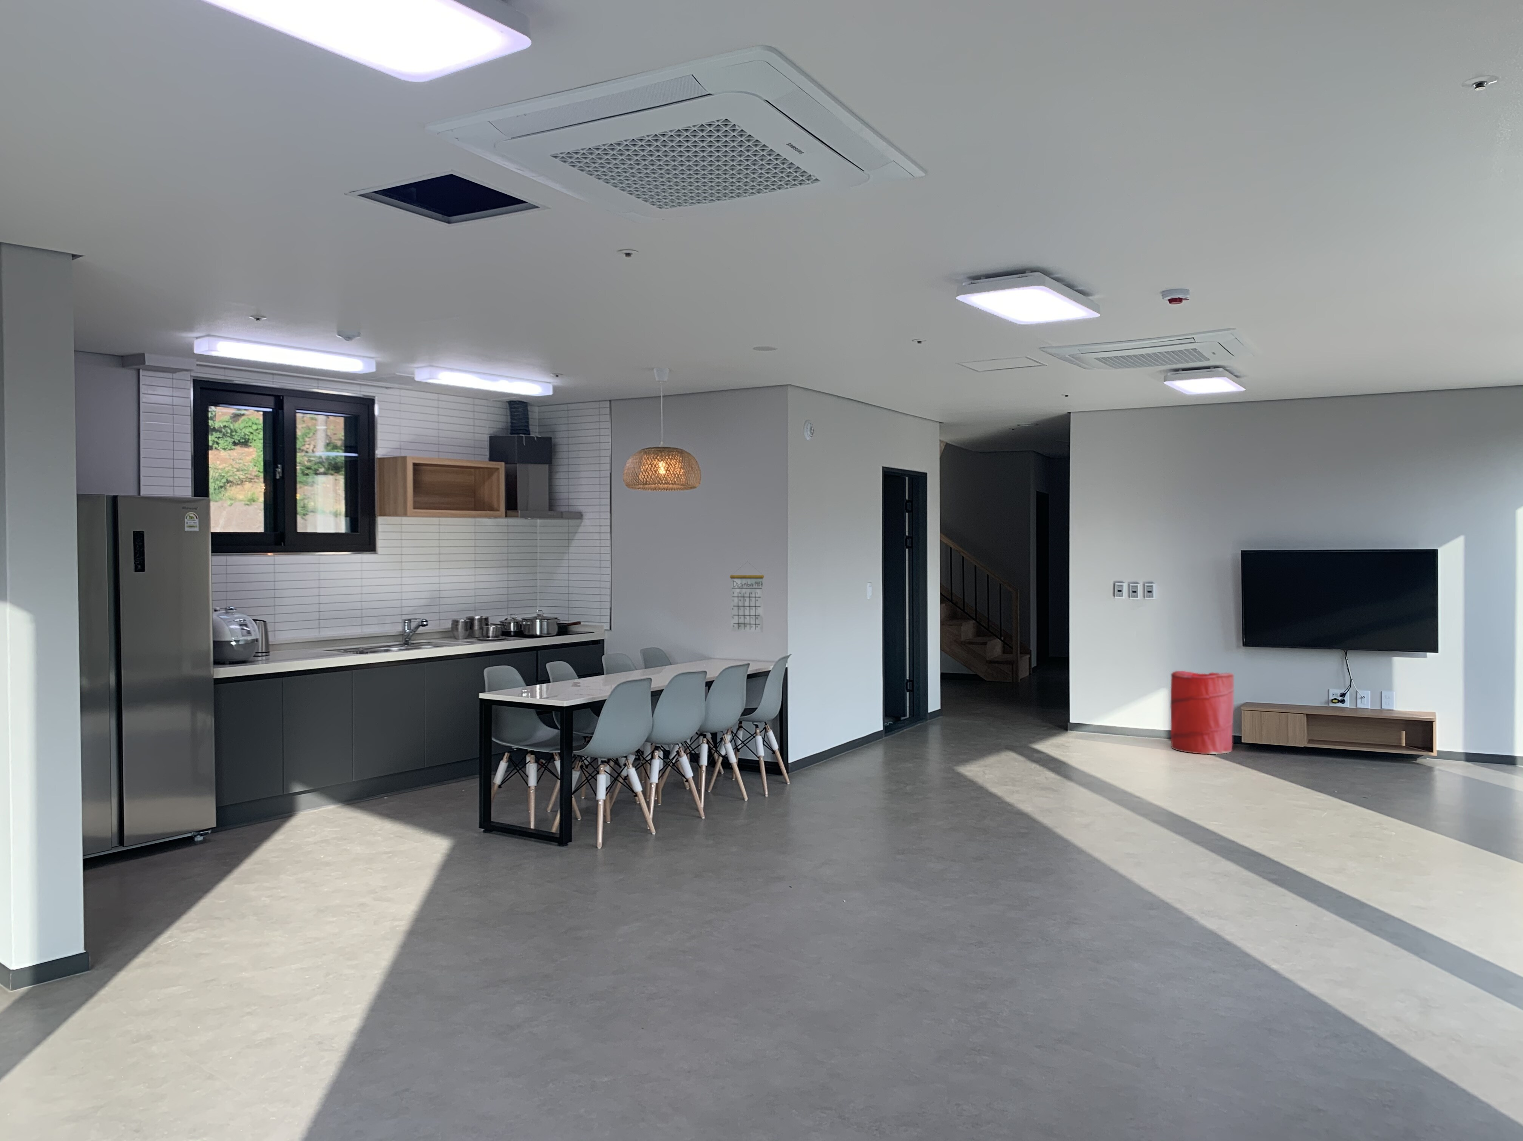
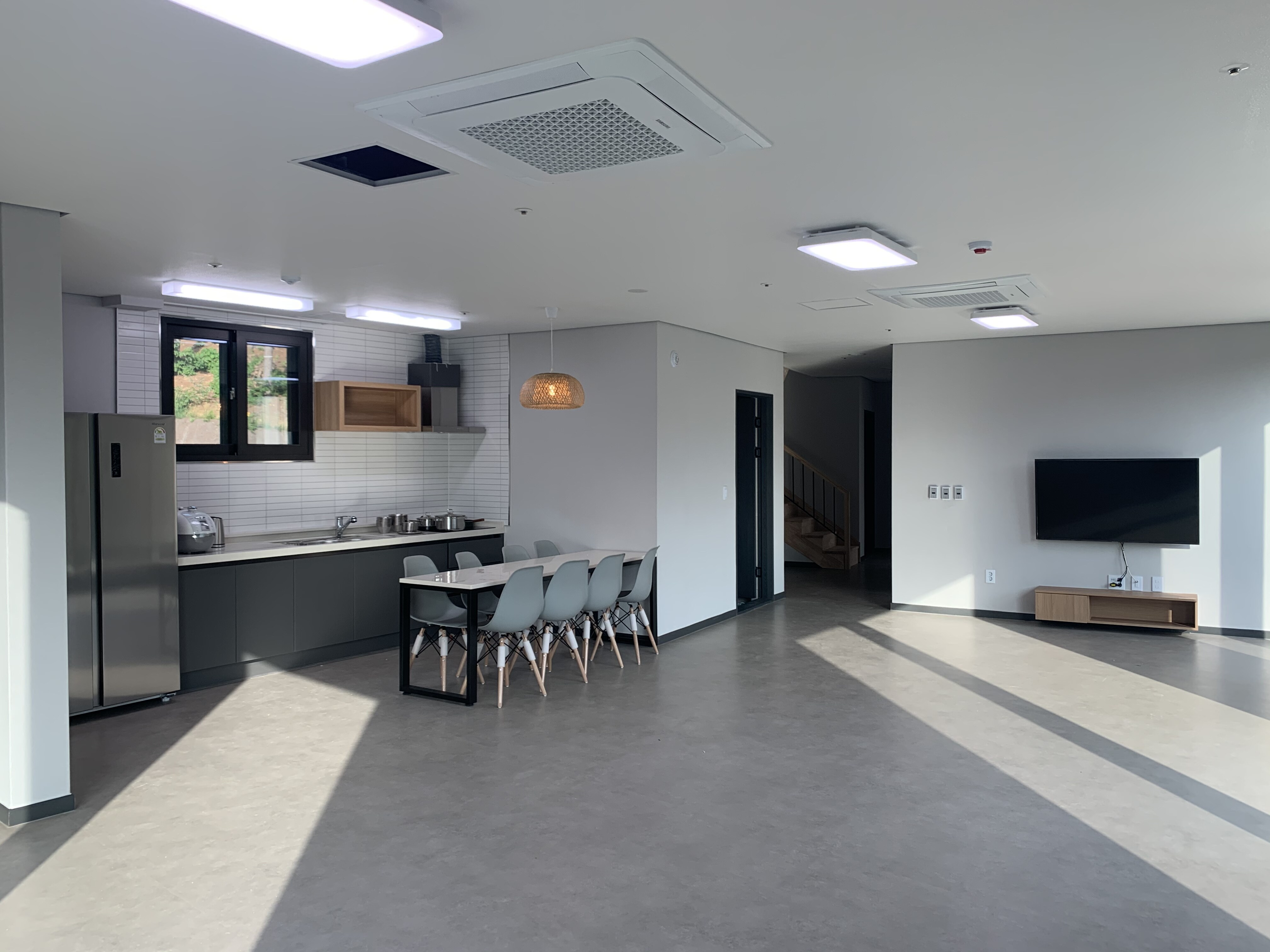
- calendar [729,561,765,633]
- laundry hamper [1170,670,1234,755]
